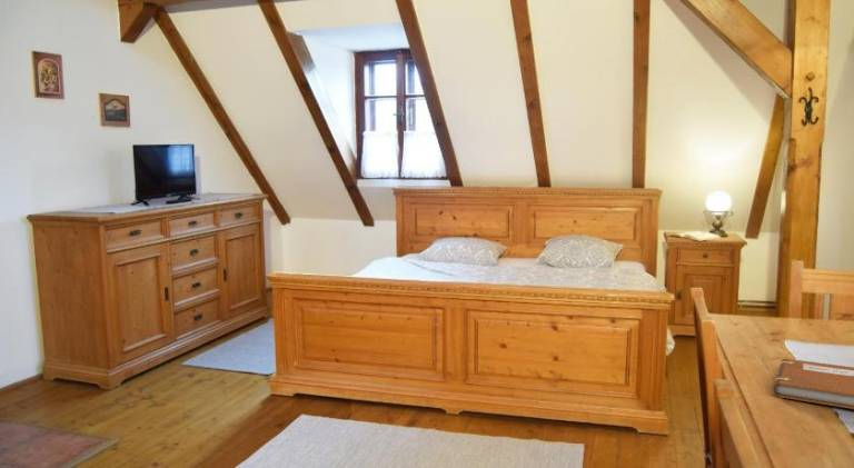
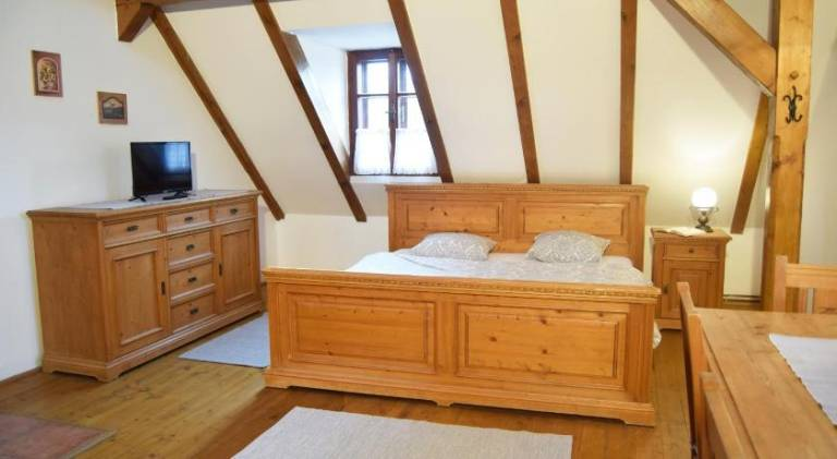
- notebook [772,358,854,410]
